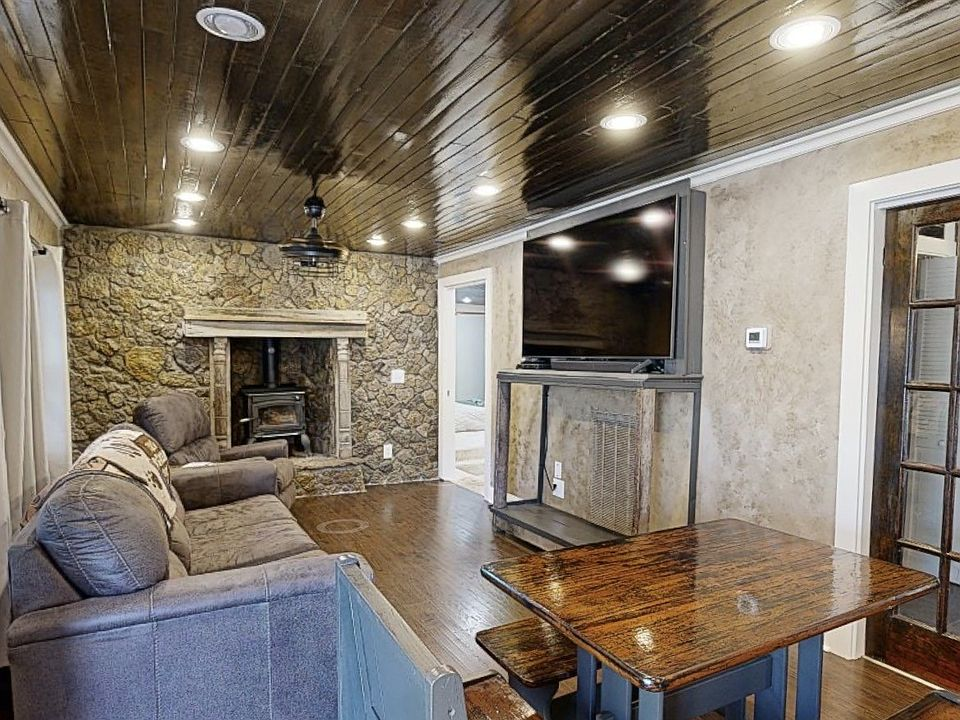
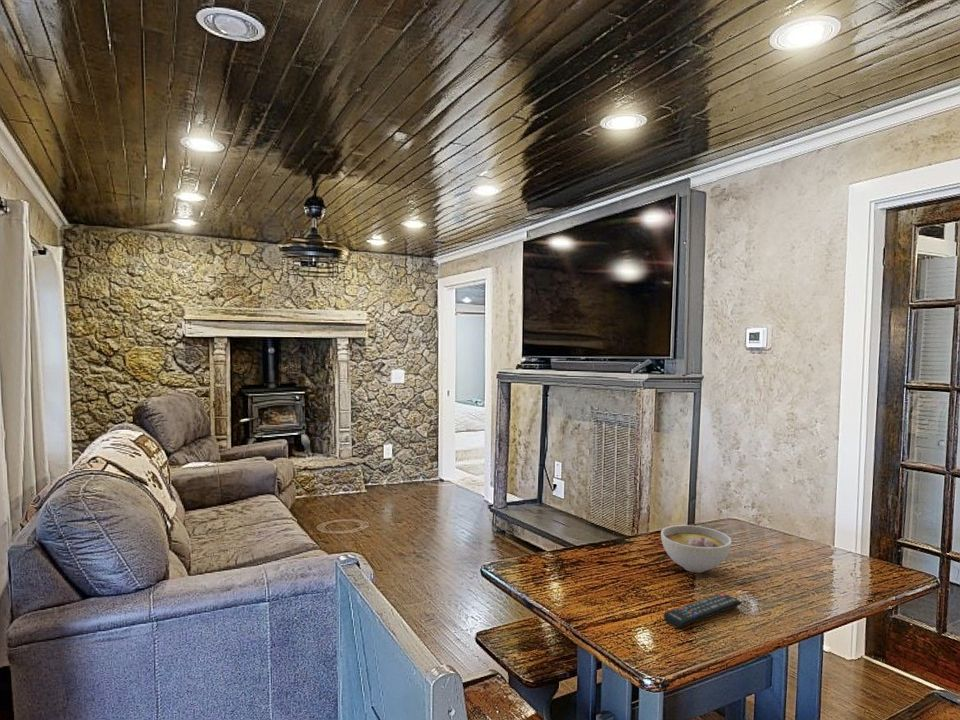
+ remote control [662,592,743,629]
+ bowl [660,524,732,574]
